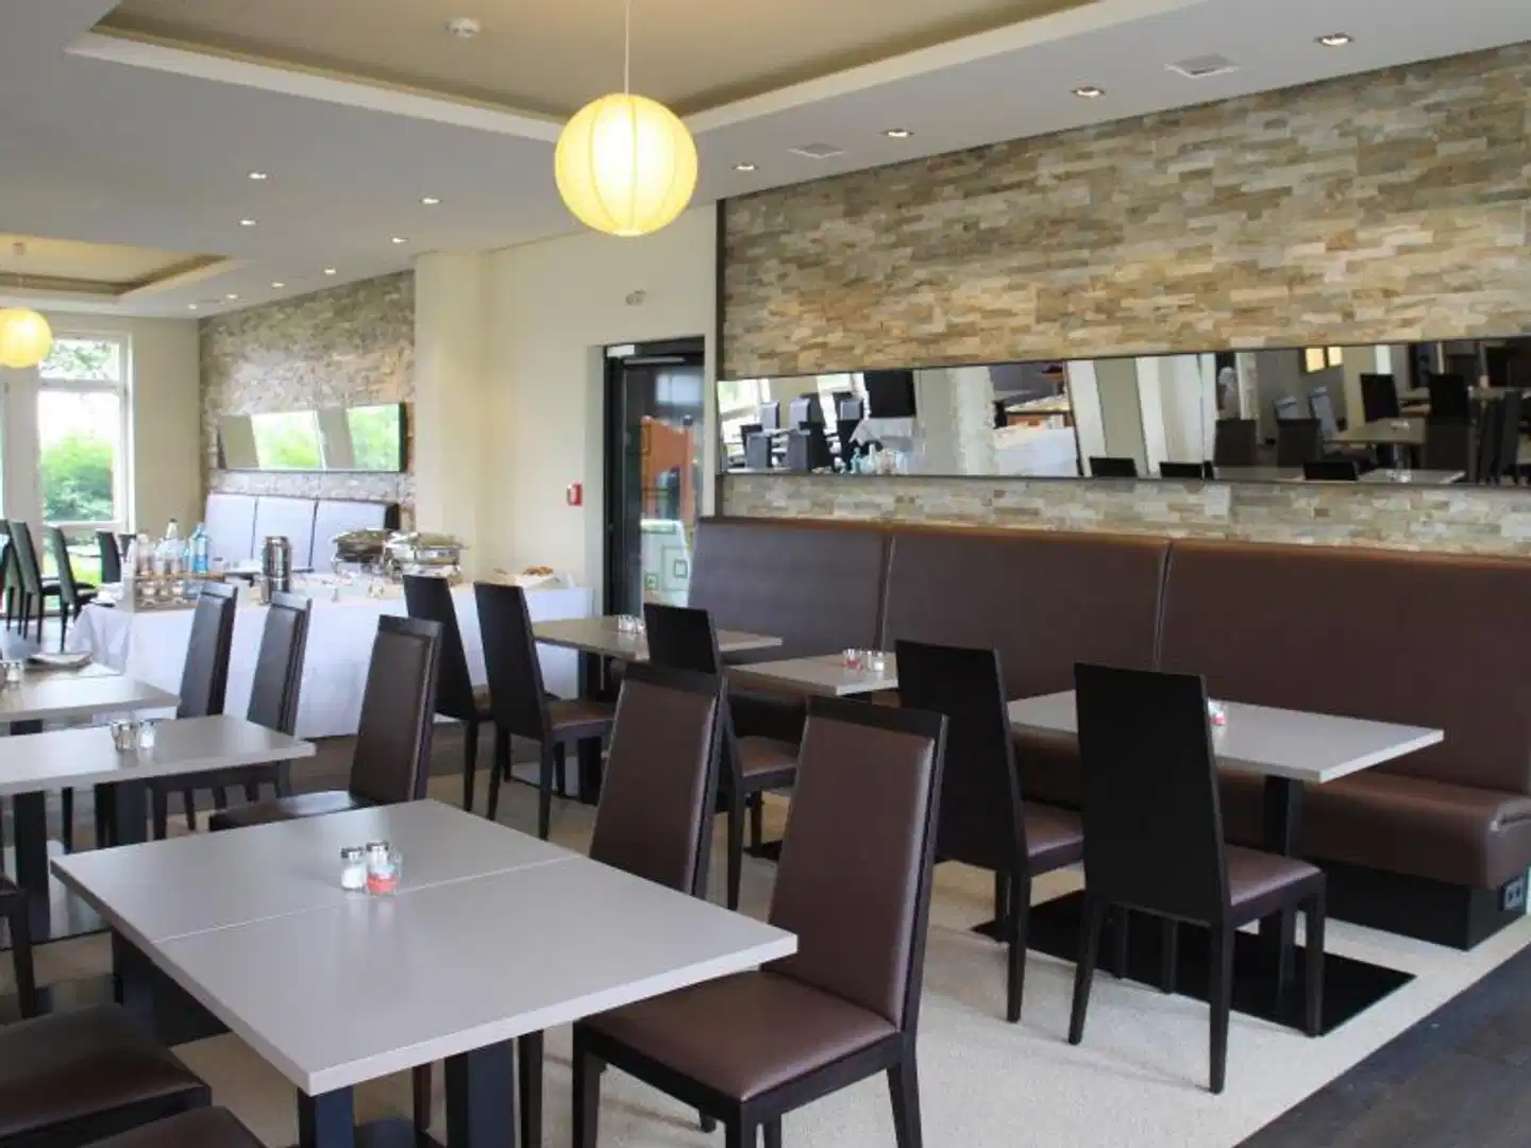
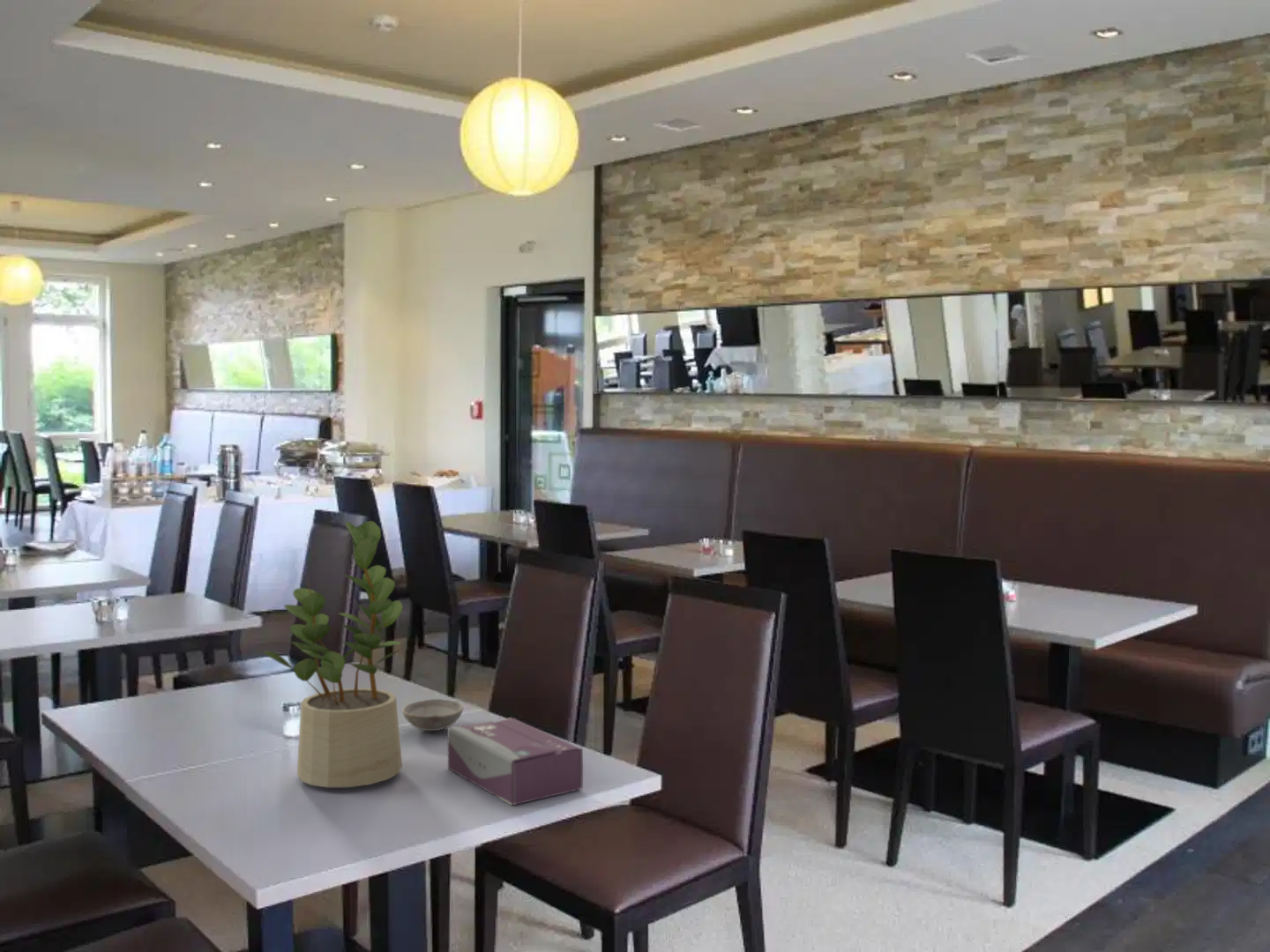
+ tissue box [446,717,584,807]
+ potted plant [262,520,404,788]
+ bowl [401,698,465,732]
